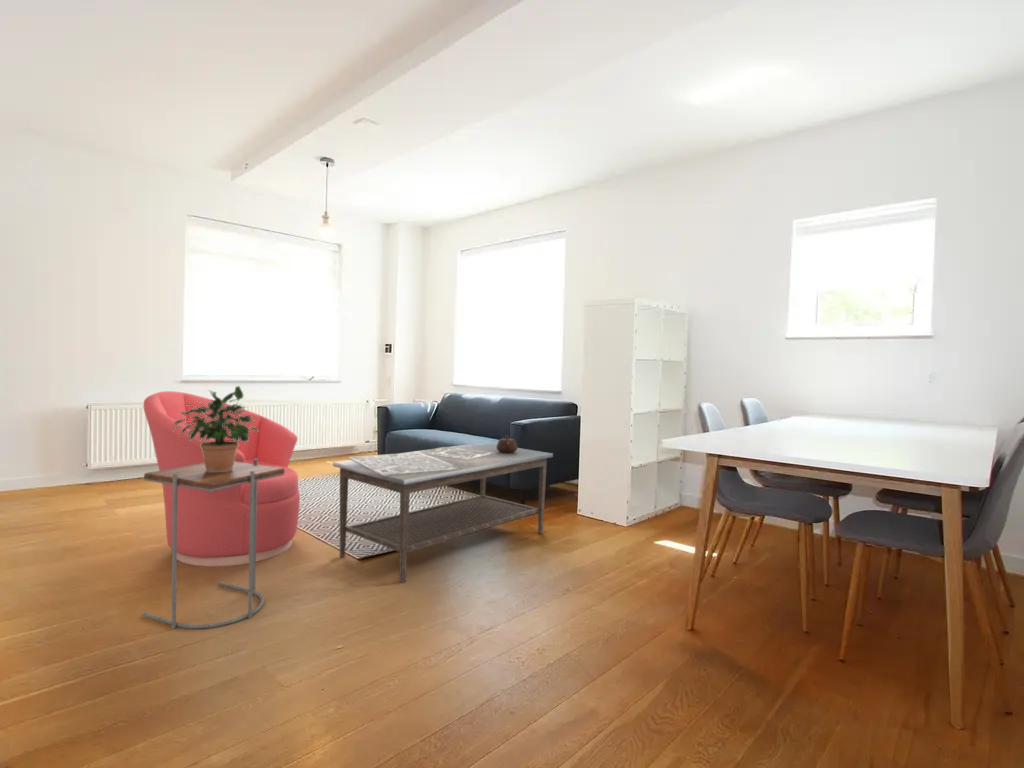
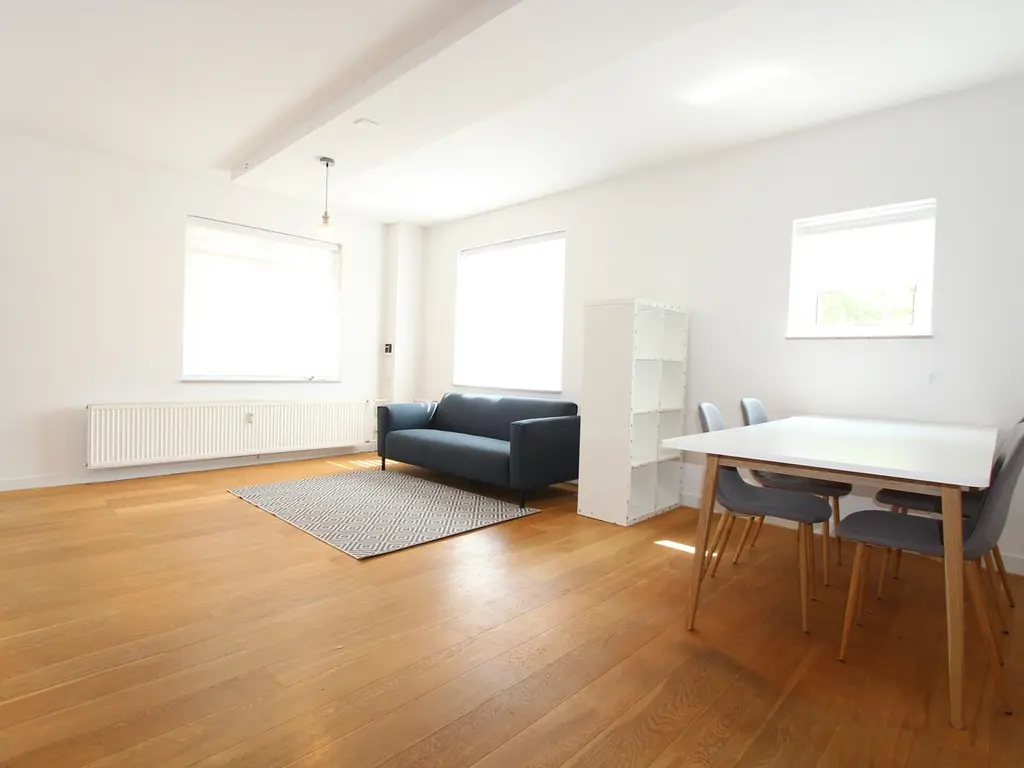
- side table [141,459,284,630]
- potted plant [173,385,259,472]
- coffee table [332,435,554,584]
- armchair [143,390,301,568]
